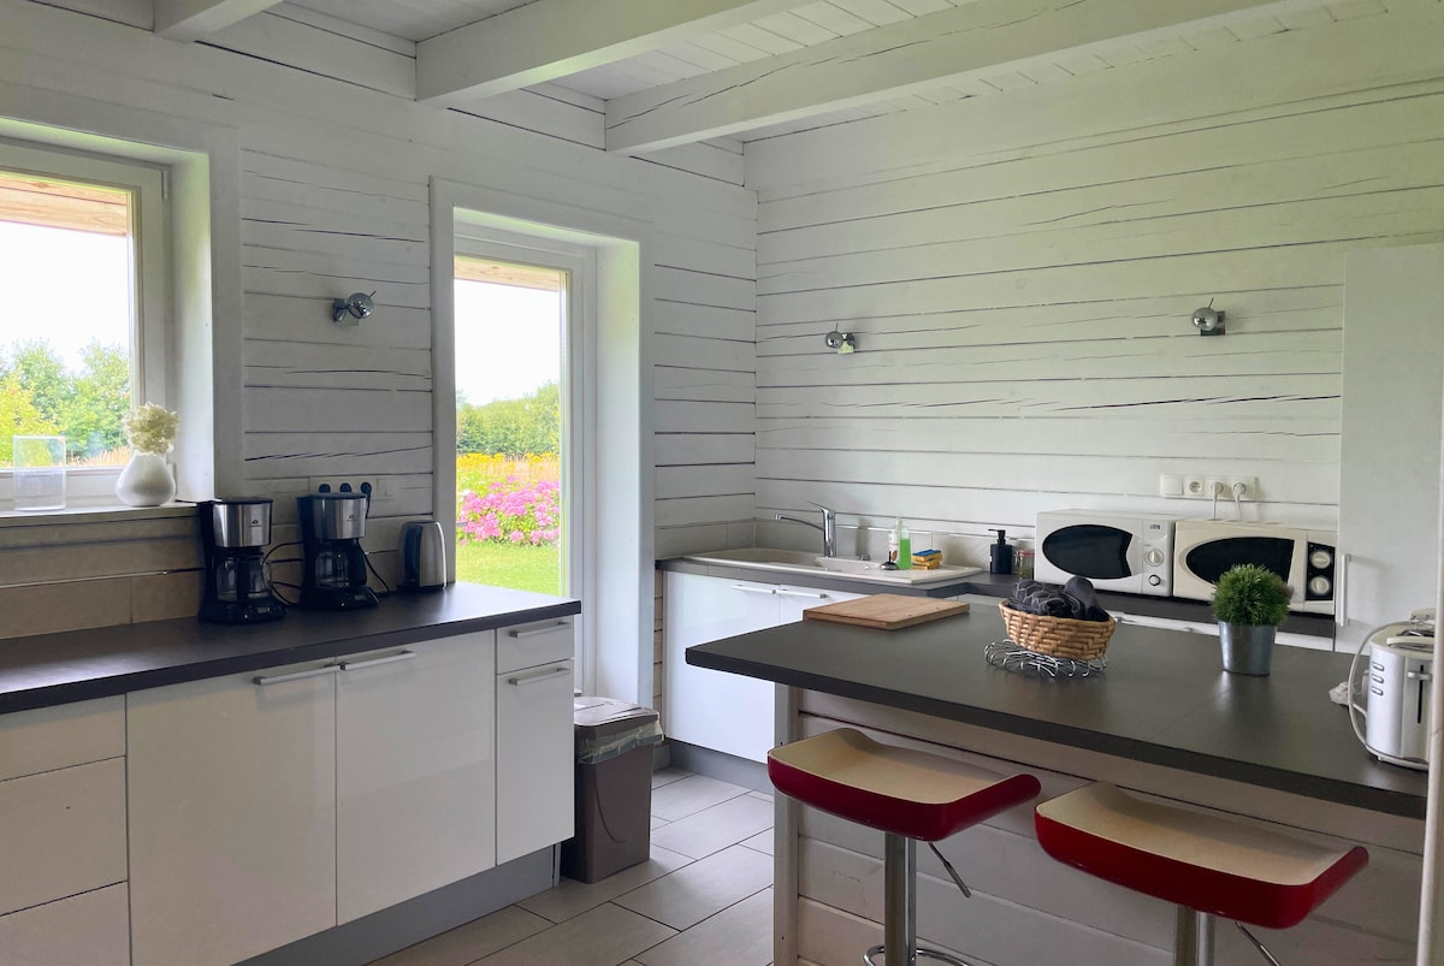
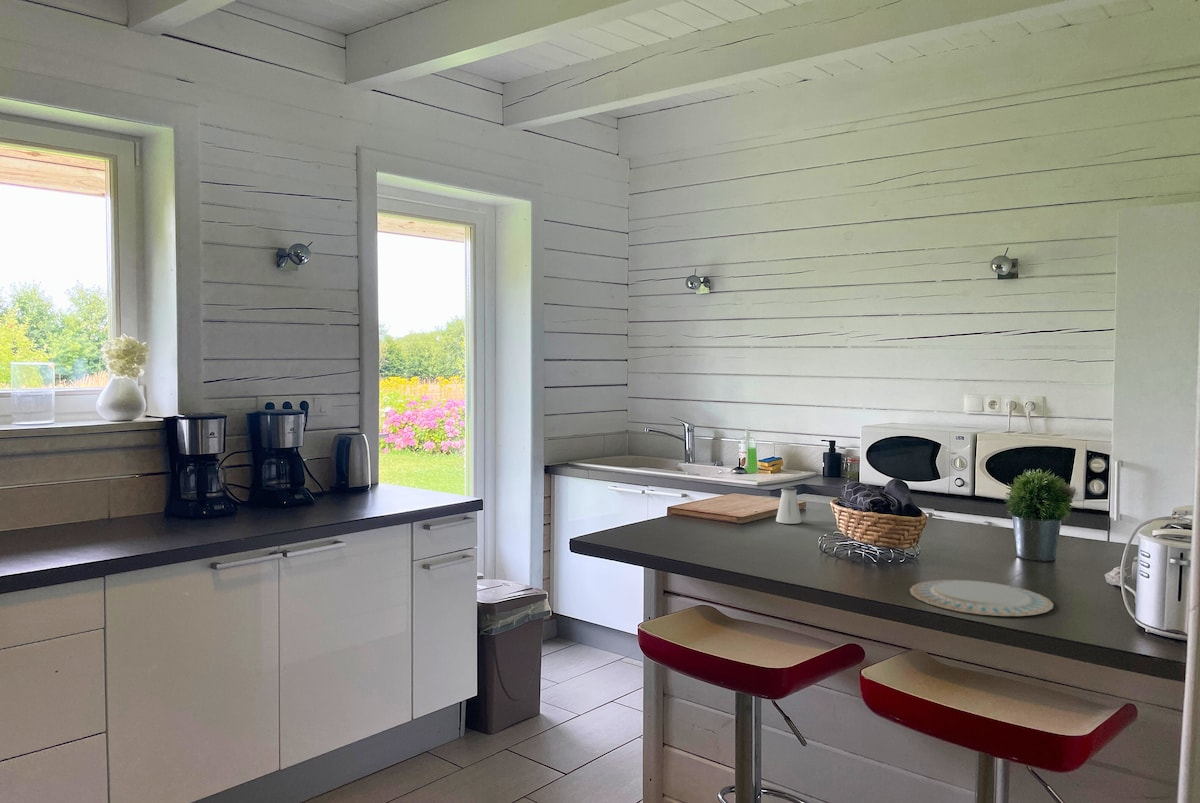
+ saltshaker [775,485,802,525]
+ chinaware [909,579,1054,617]
